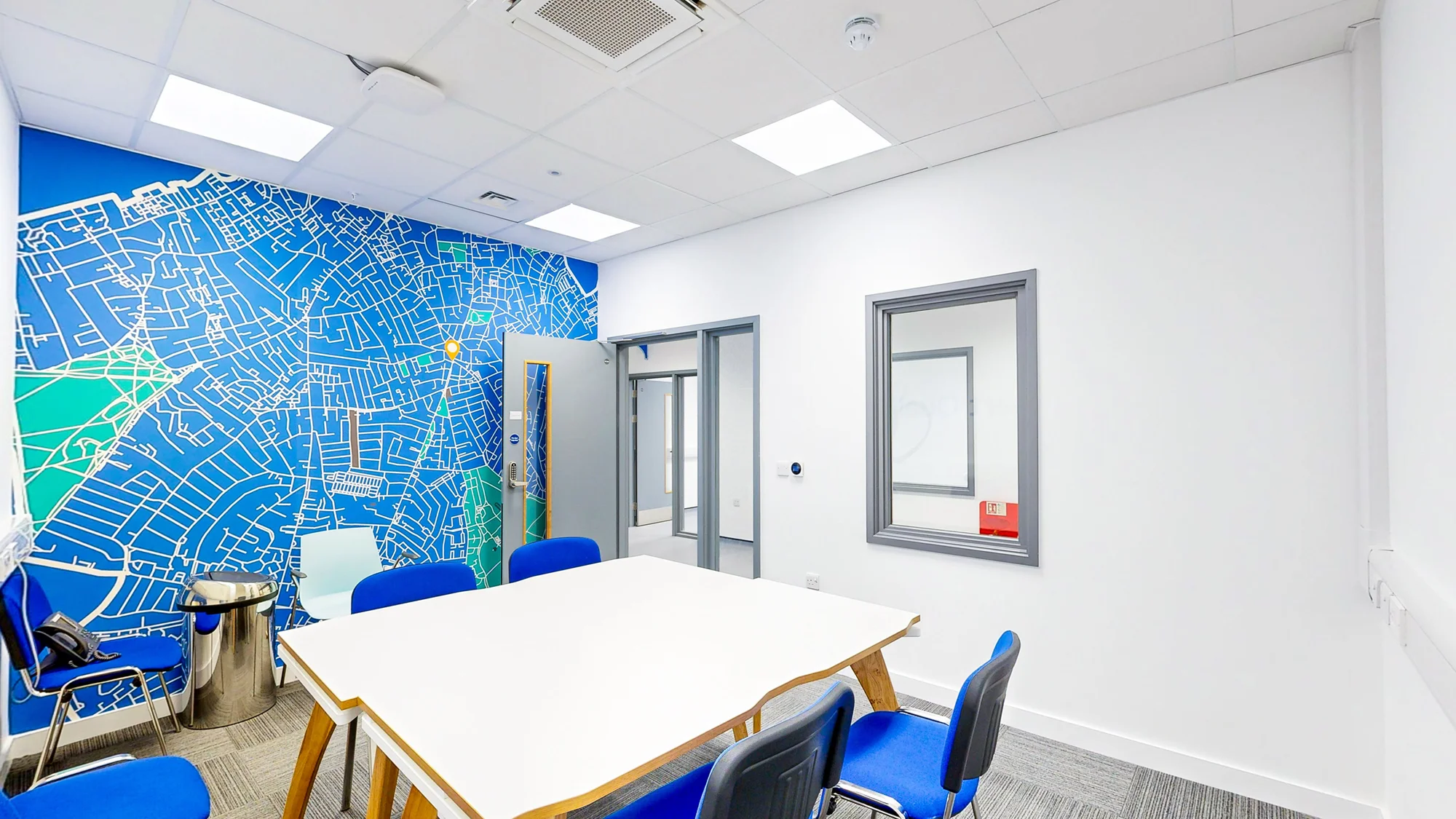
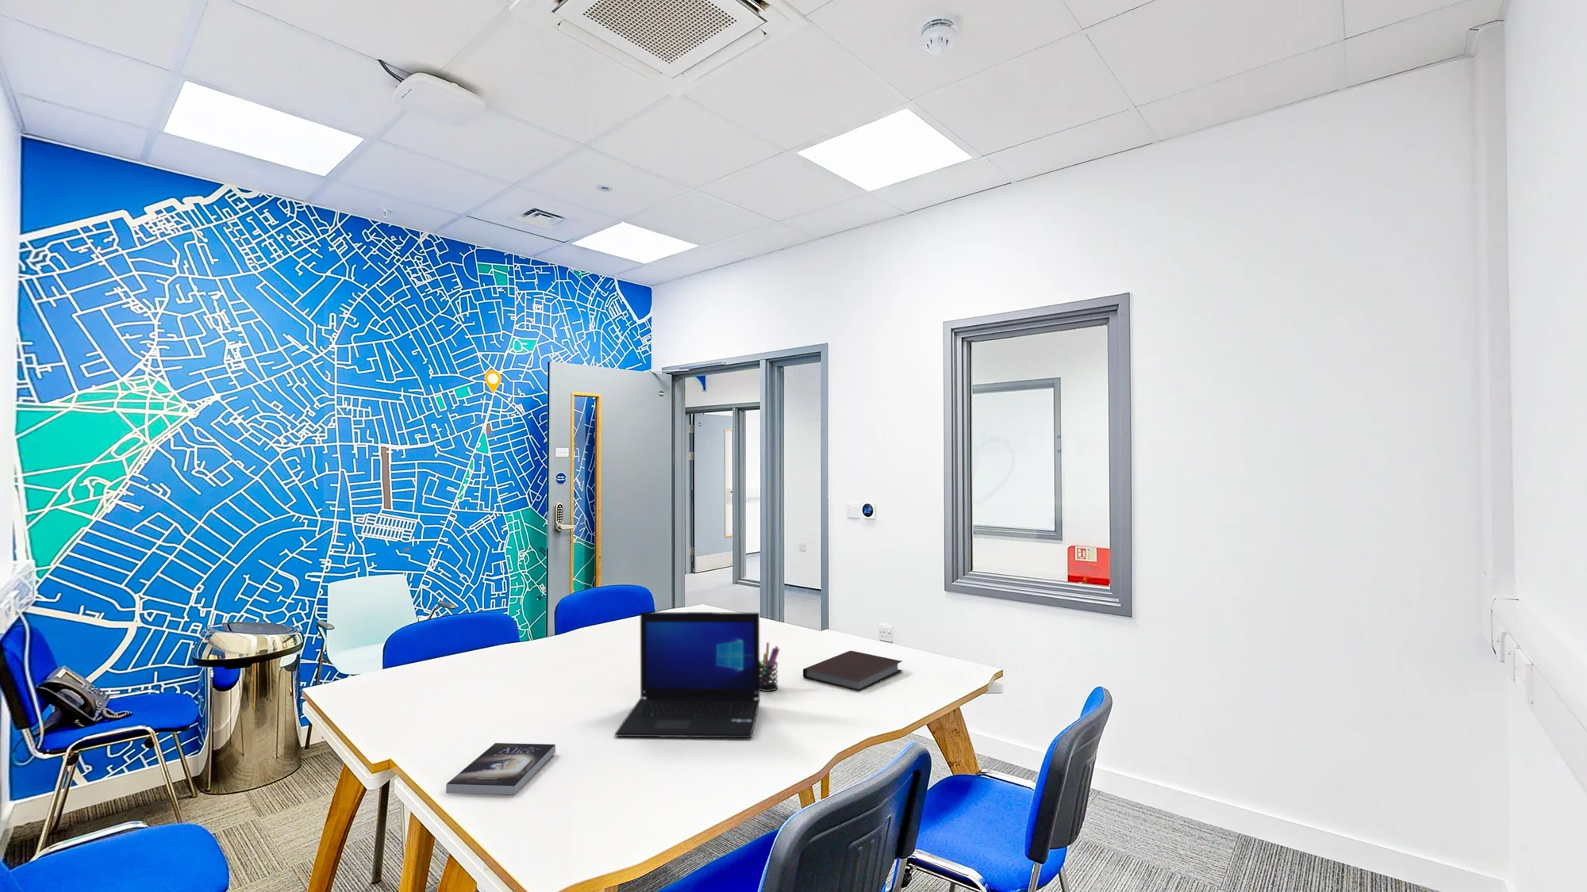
+ pen holder [760,641,780,693]
+ book [445,742,556,796]
+ laptop [614,611,761,738]
+ notebook [802,650,902,693]
